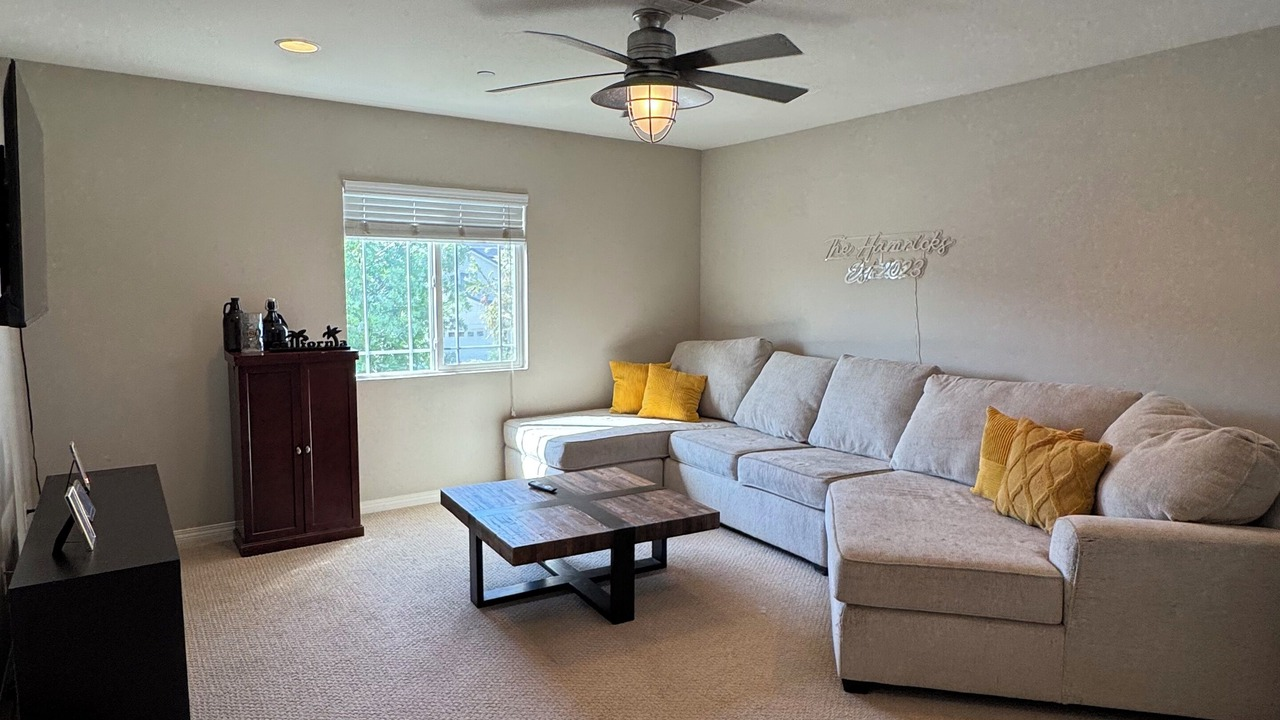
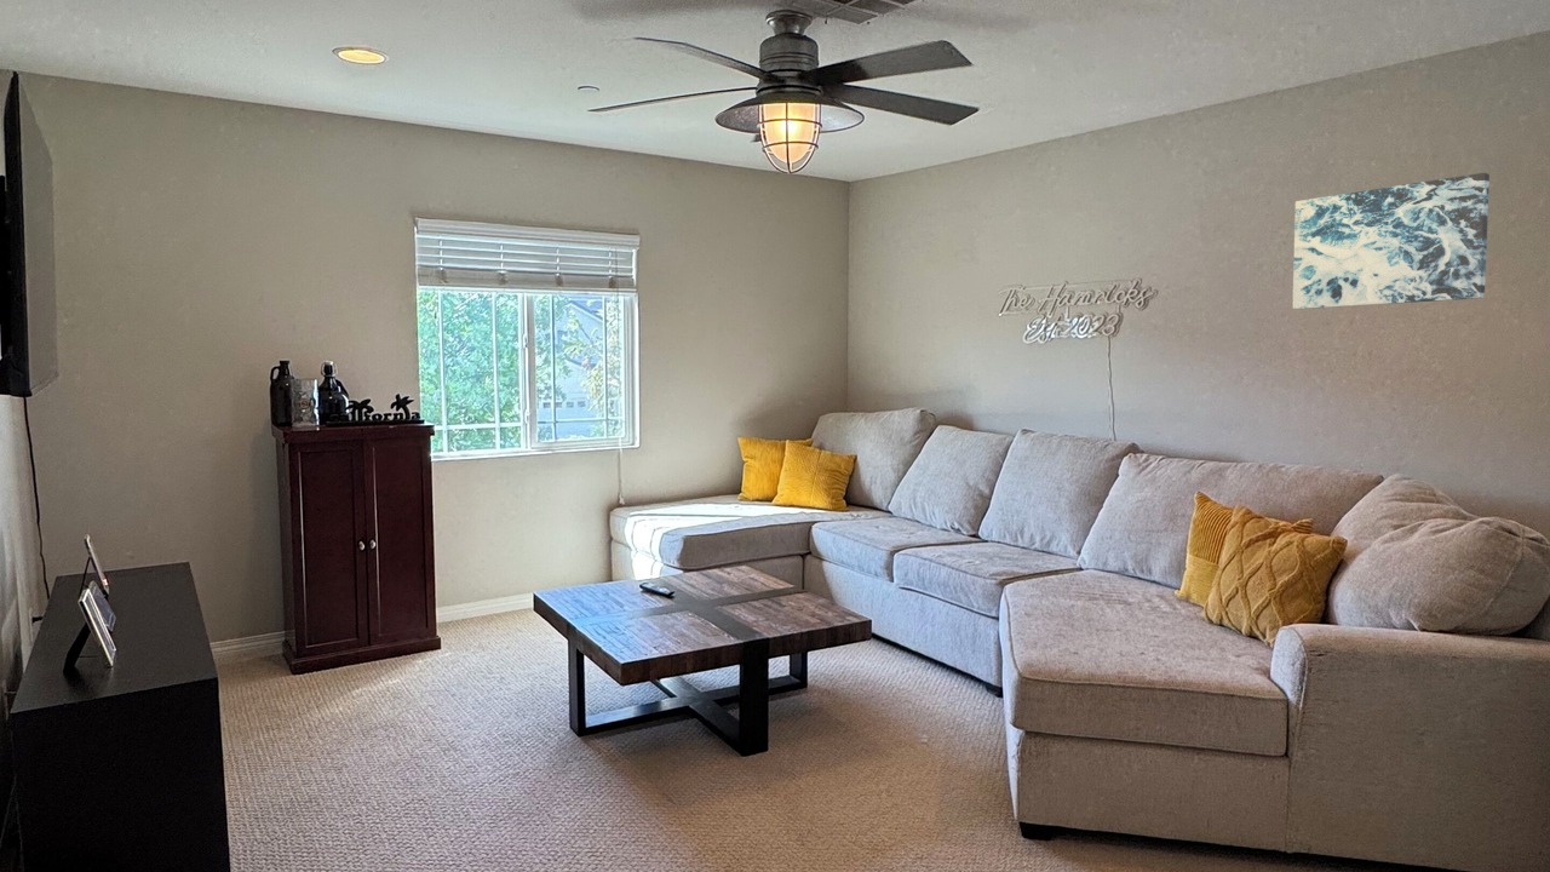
+ wall art [1292,172,1491,310]
